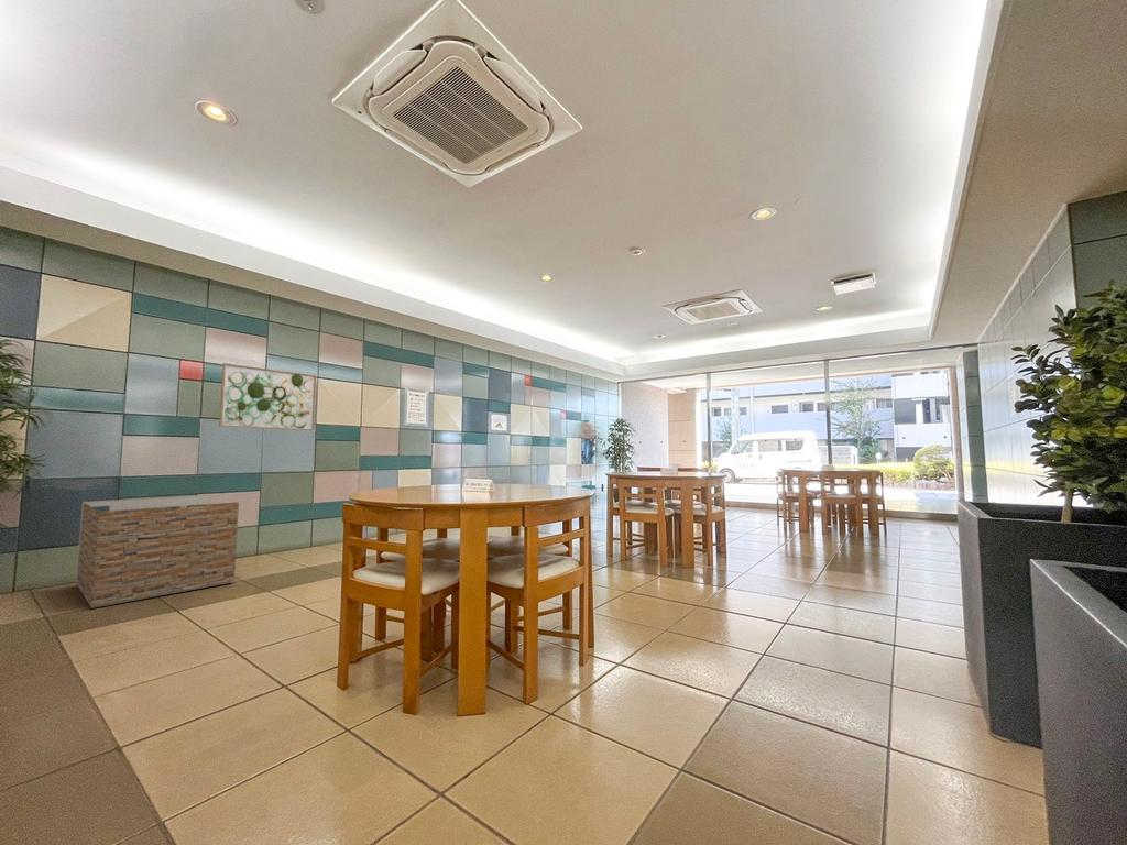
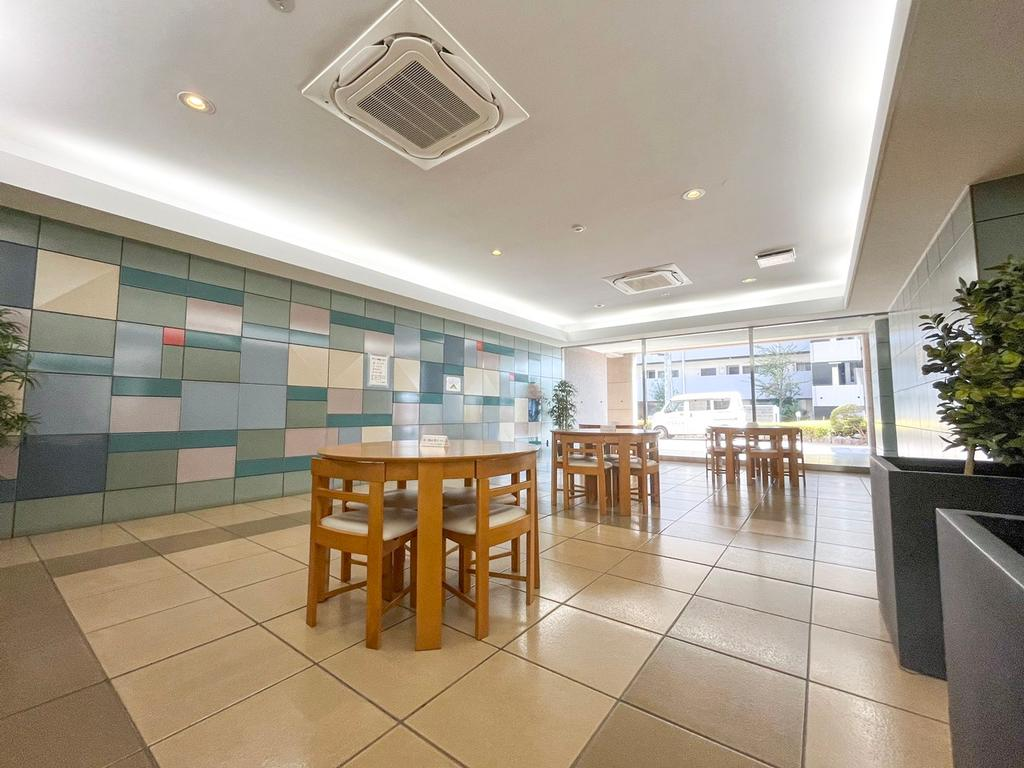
- wall art [218,362,318,431]
- storage cabinet [75,494,240,610]
